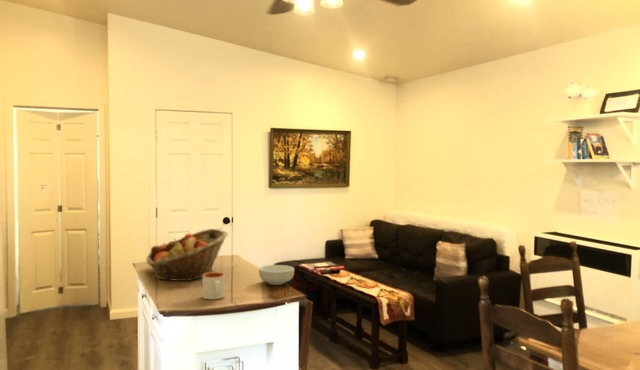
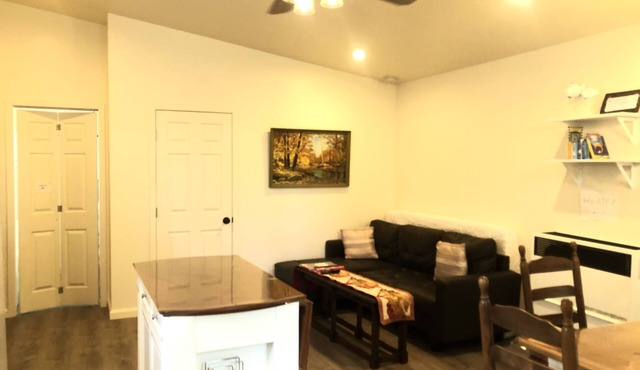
- fruit basket [145,228,229,282]
- mug [202,271,226,301]
- cereal bowl [258,264,295,286]
